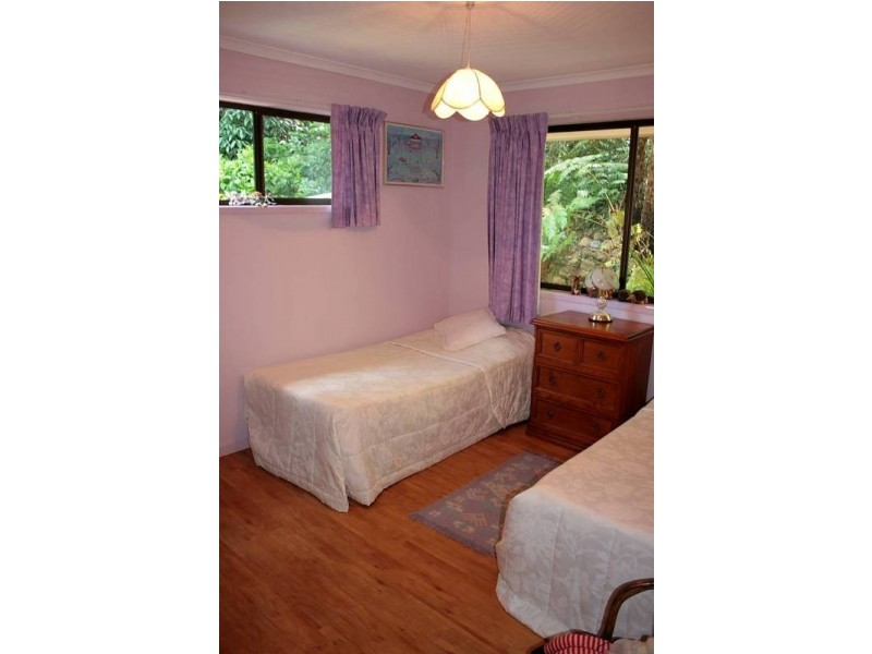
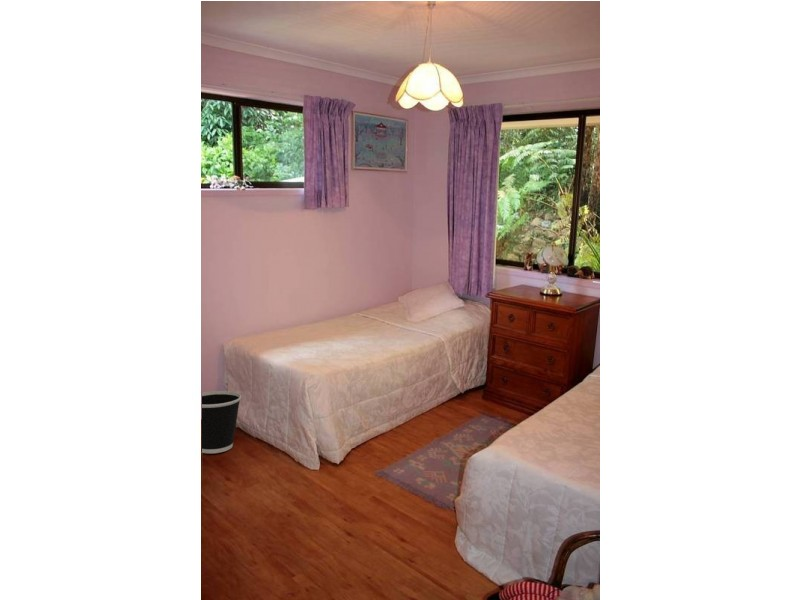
+ wastebasket [201,390,242,454]
